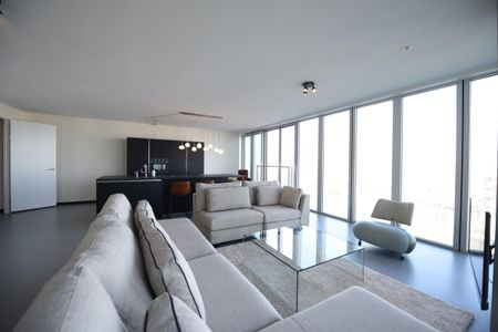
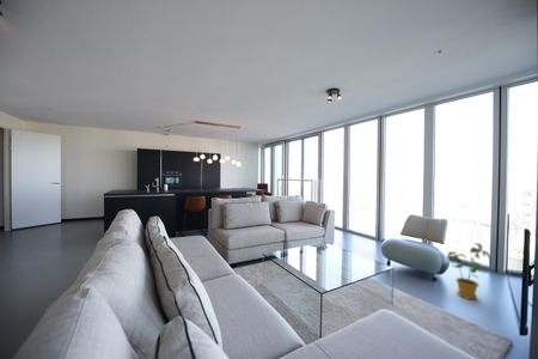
+ house plant [446,242,493,300]
